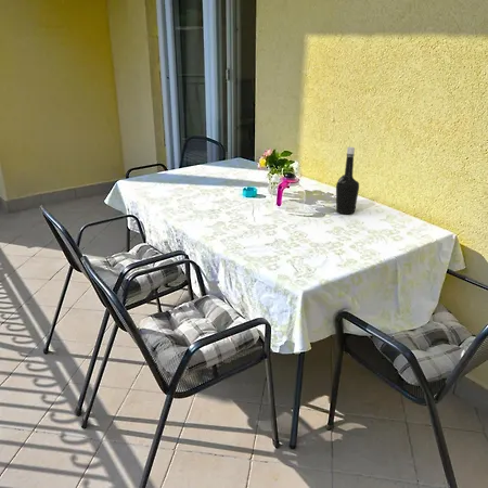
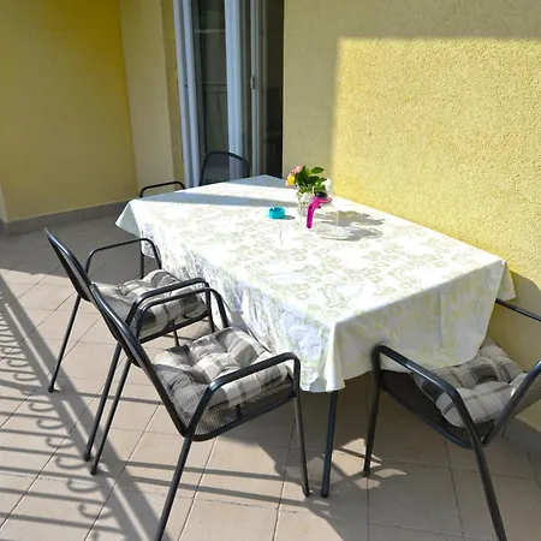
- bottle [335,146,360,215]
